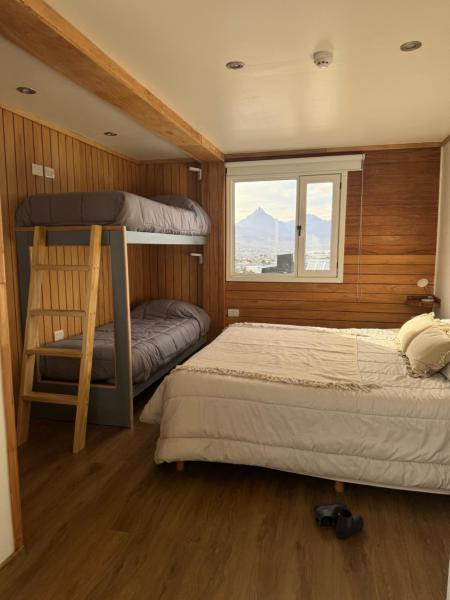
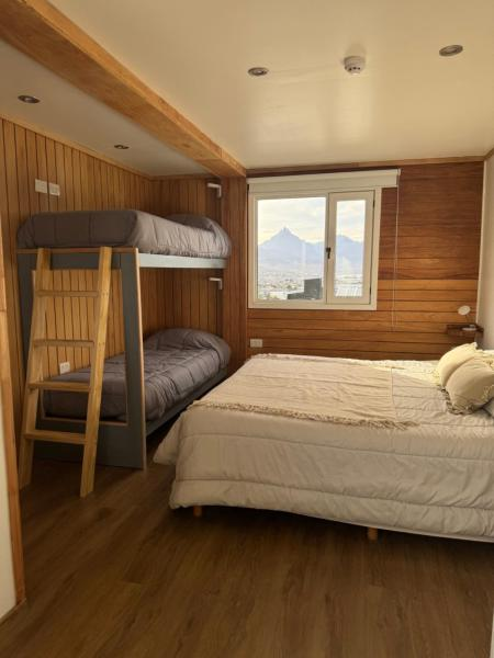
- boots [312,501,365,540]
